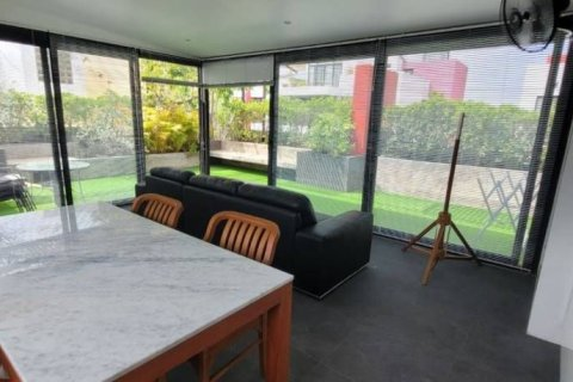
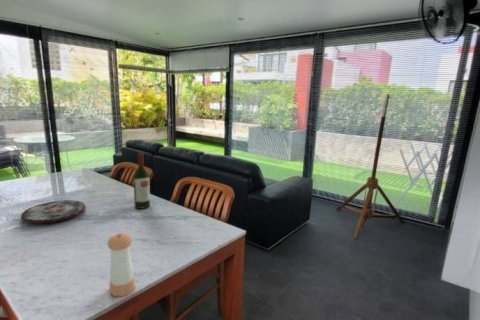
+ plate [20,199,87,224]
+ wine bottle [133,152,151,210]
+ pepper shaker [106,232,136,297]
